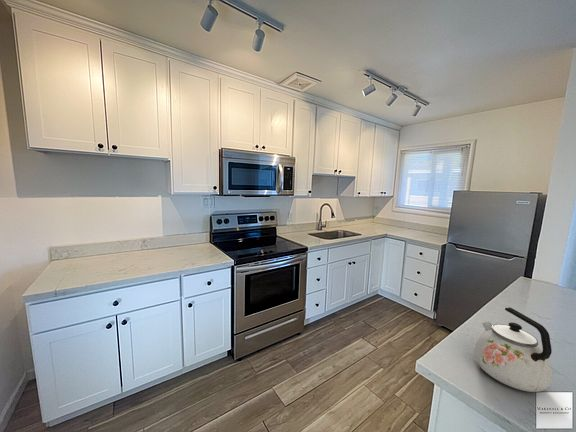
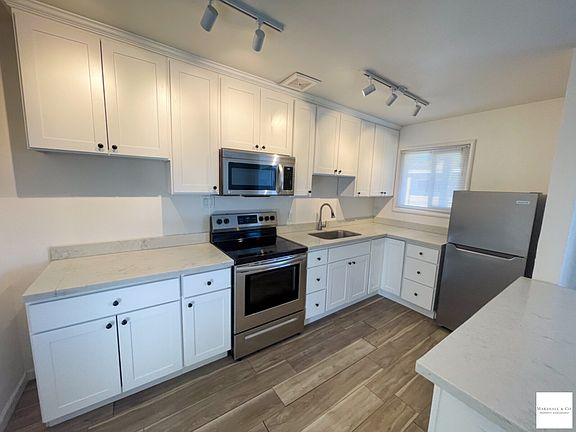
- kettle [473,307,554,393]
